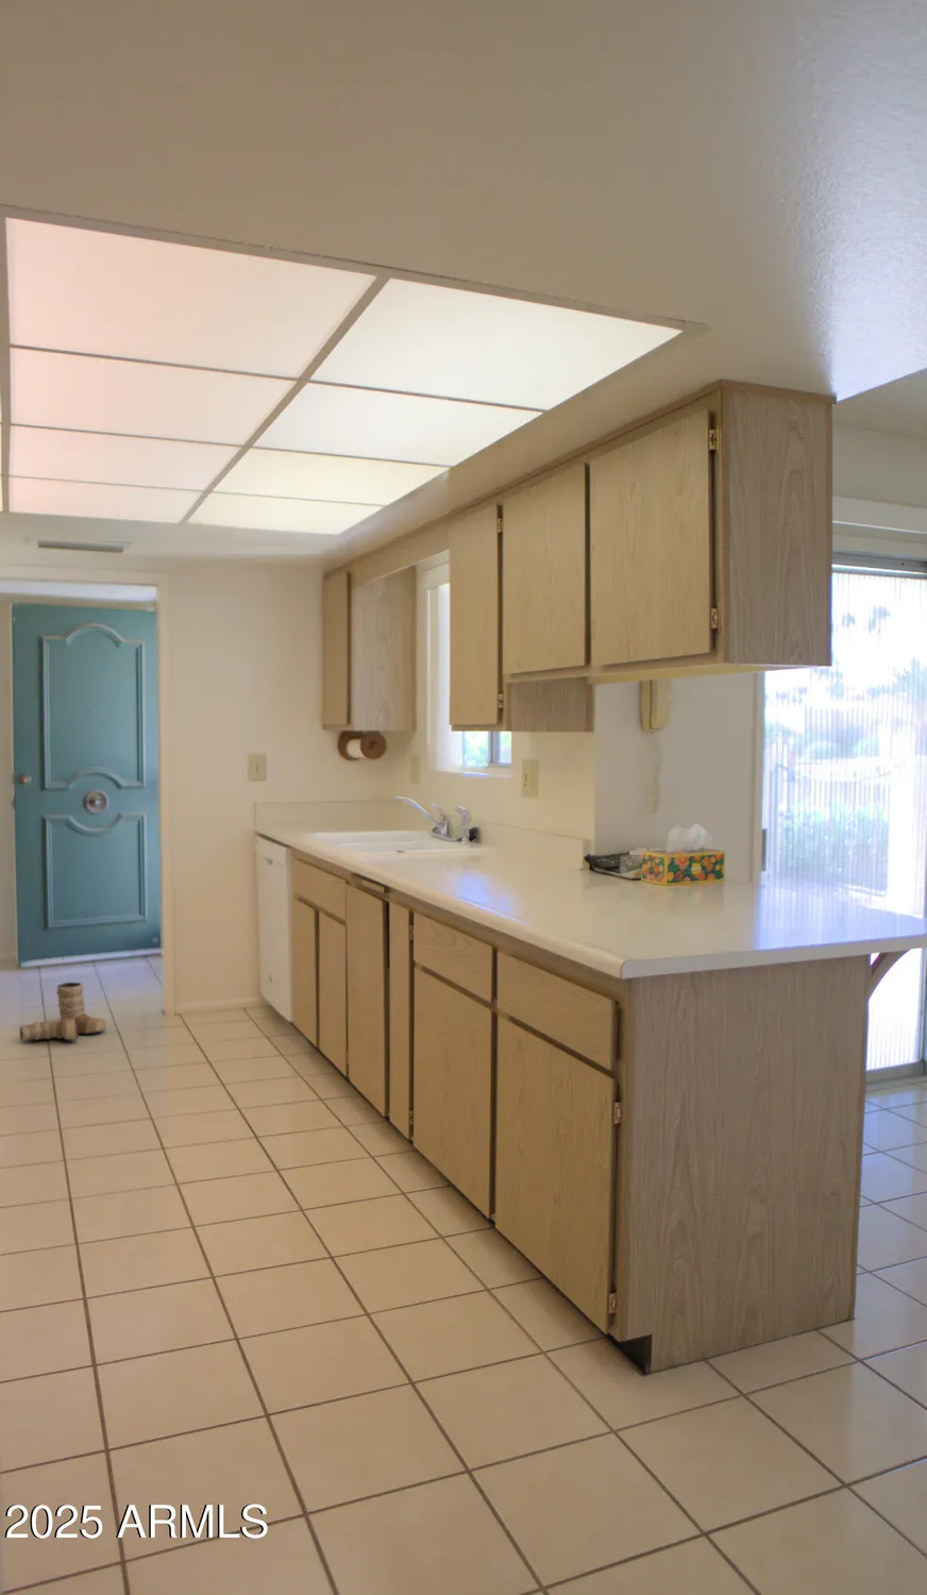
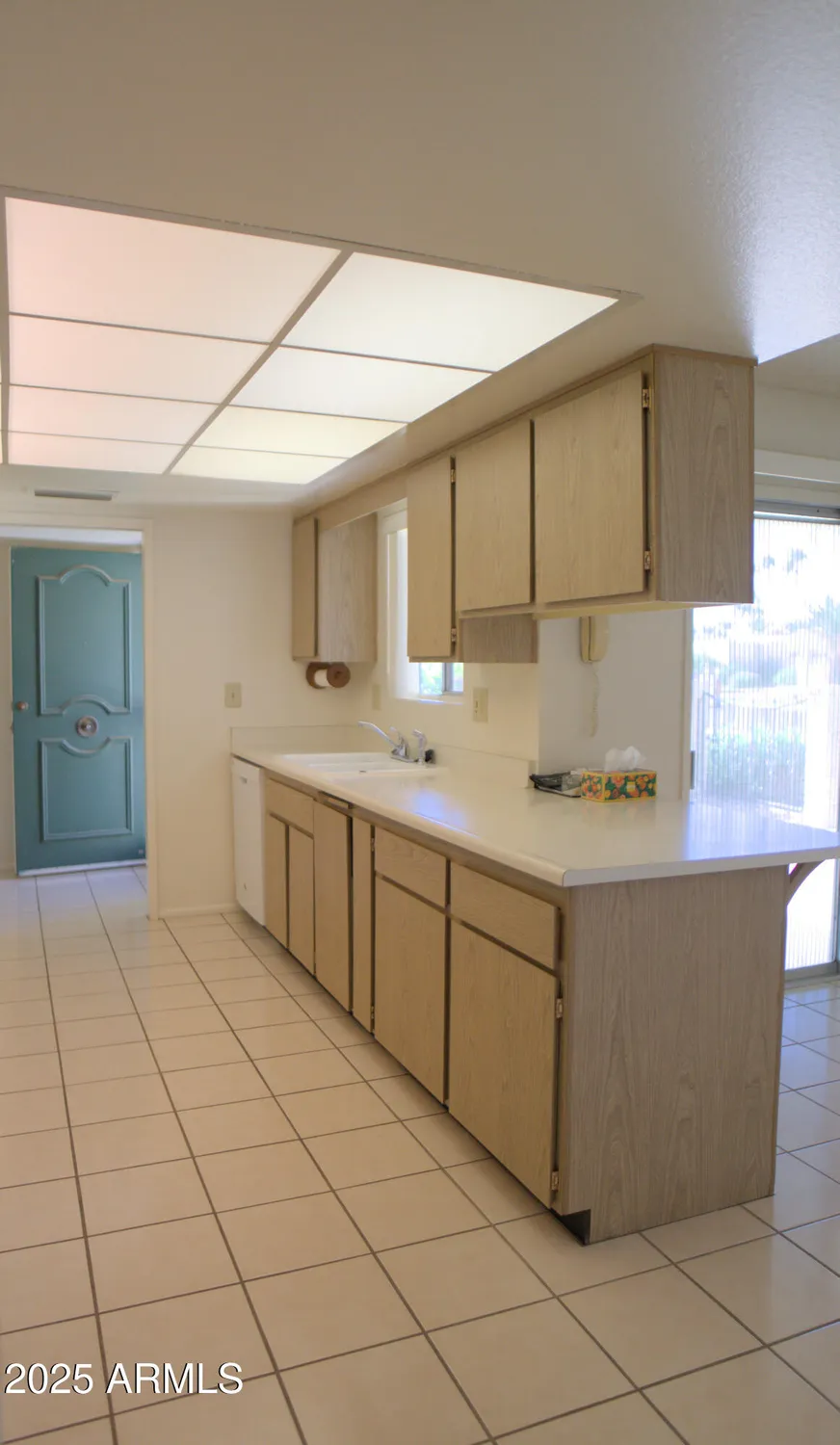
- boots [19,981,108,1042]
